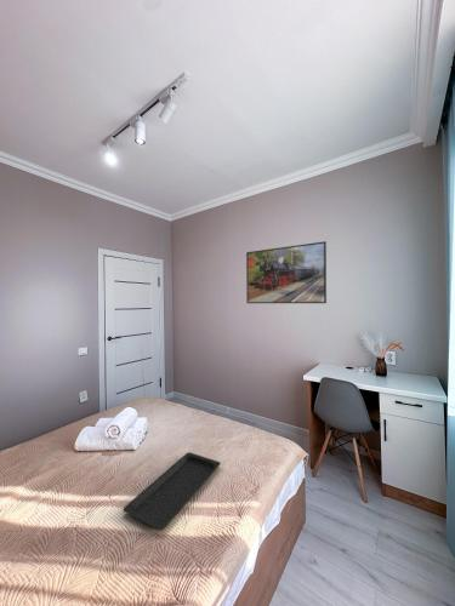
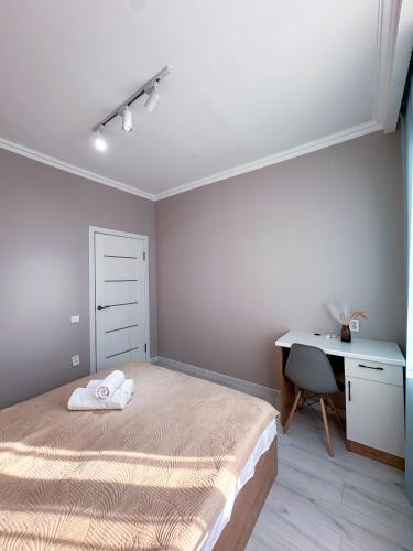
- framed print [245,240,328,304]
- serving tray [121,451,222,531]
